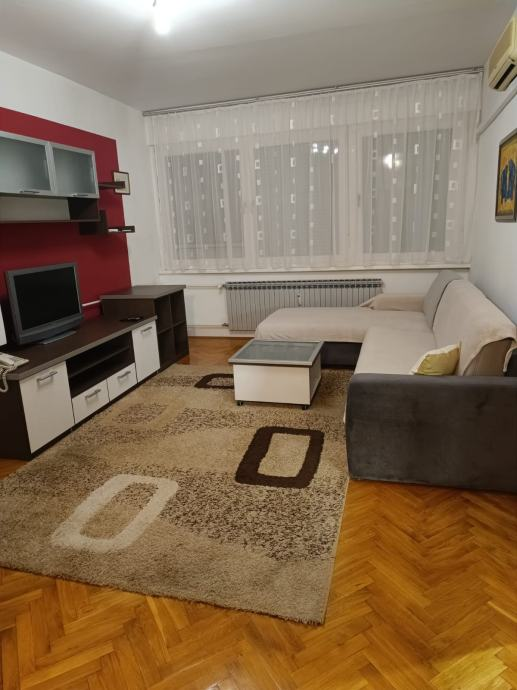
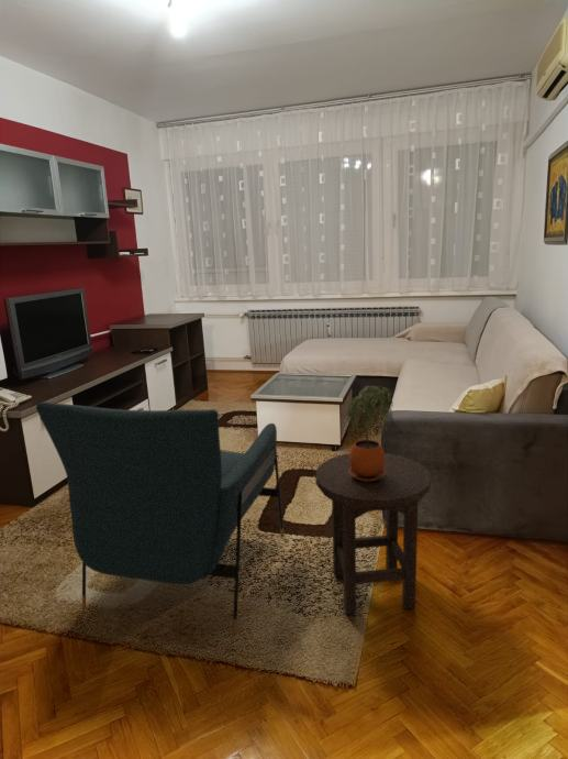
+ chair [35,402,285,636]
+ stool [315,452,433,616]
+ potted plant [344,384,396,482]
